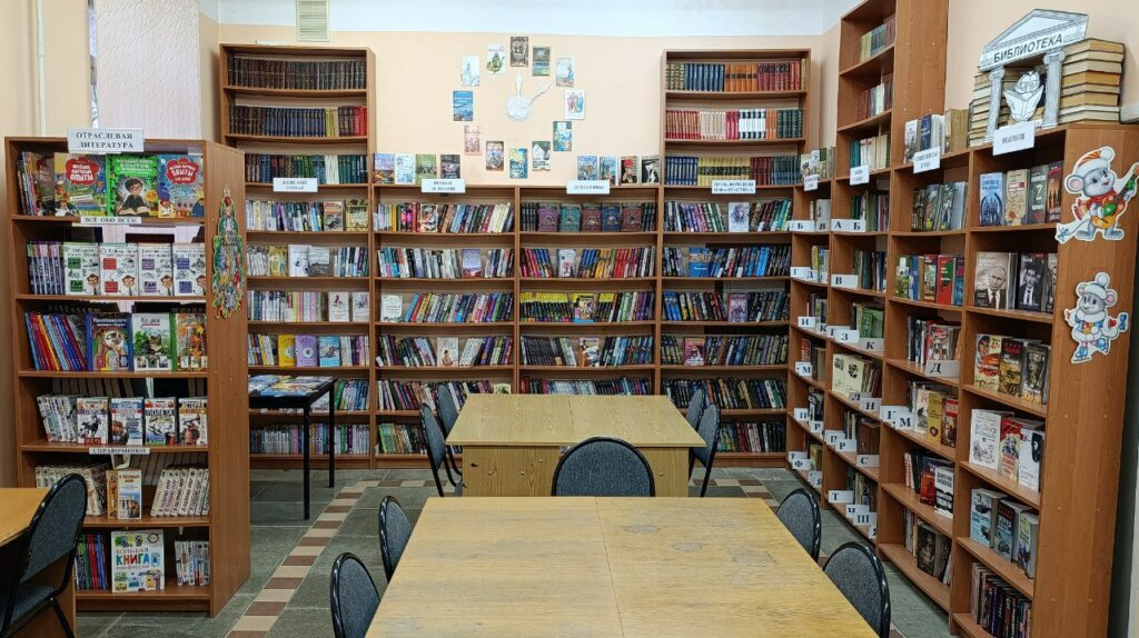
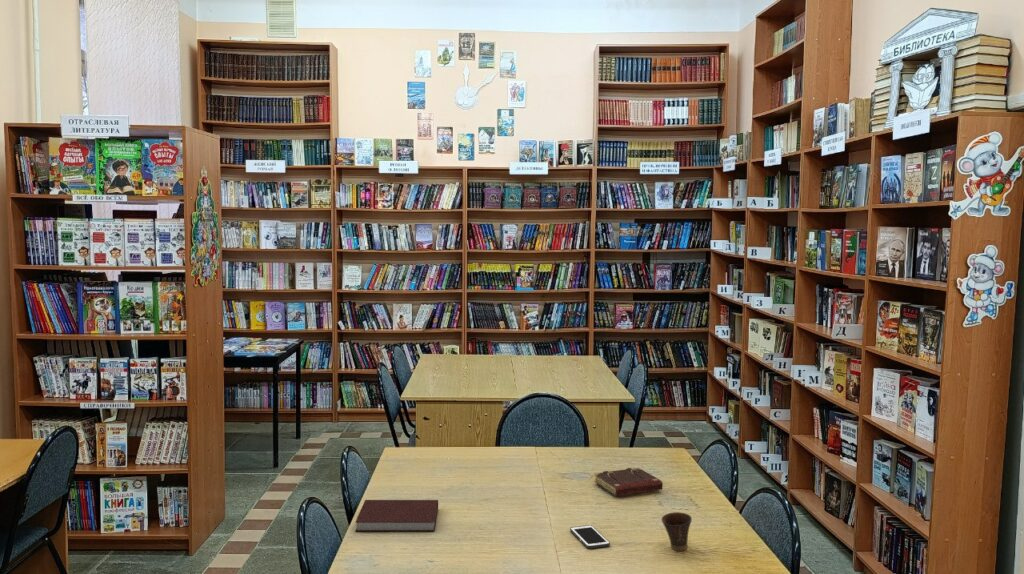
+ notebook [354,499,439,532]
+ cup [660,511,693,552]
+ book [593,467,664,497]
+ cell phone [569,524,611,550]
